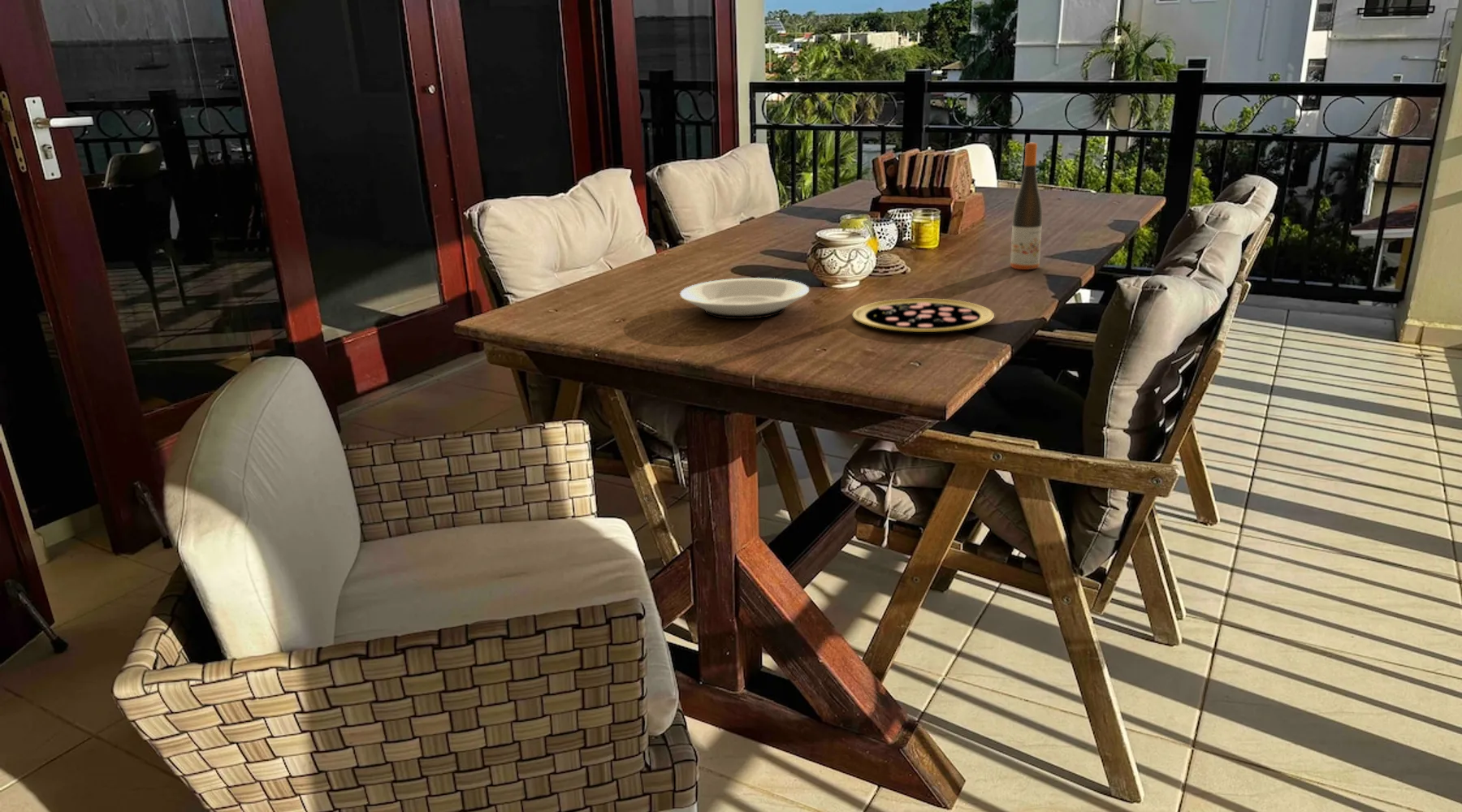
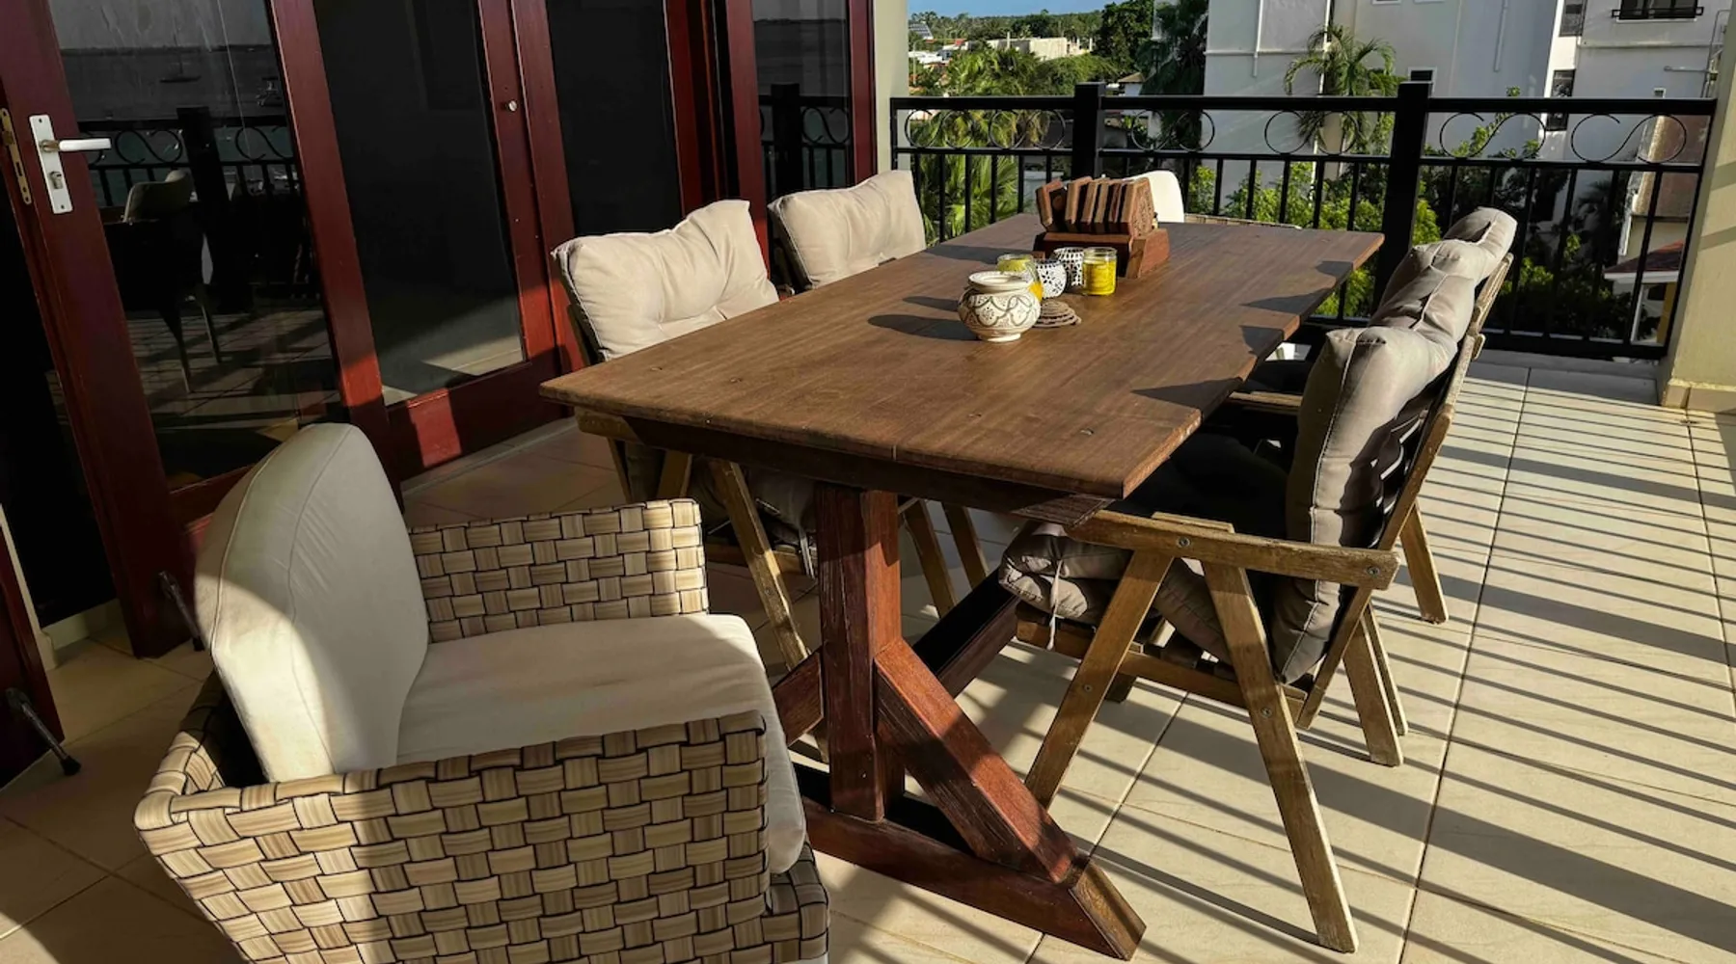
- plate [679,277,810,320]
- wine bottle [1010,142,1043,270]
- pizza [852,298,995,333]
